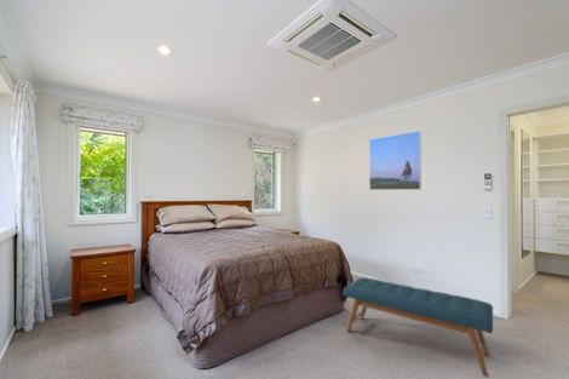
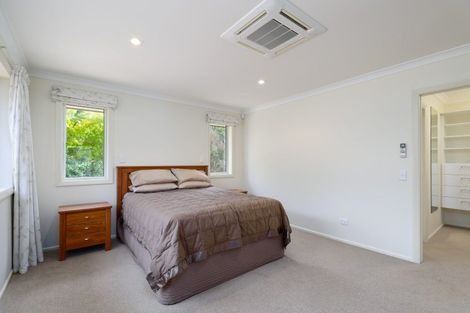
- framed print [368,130,423,191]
- bench [341,276,494,379]
